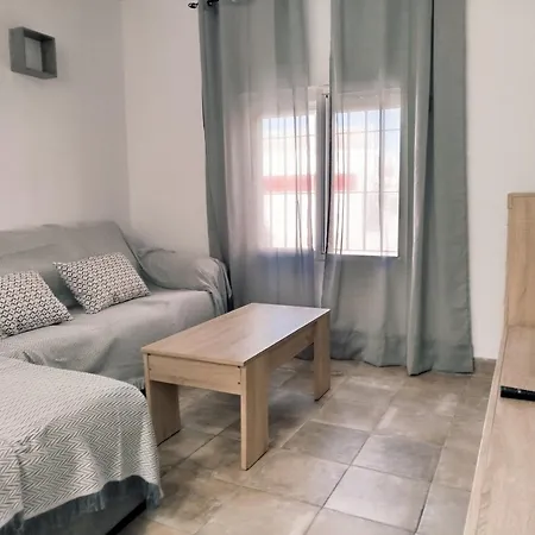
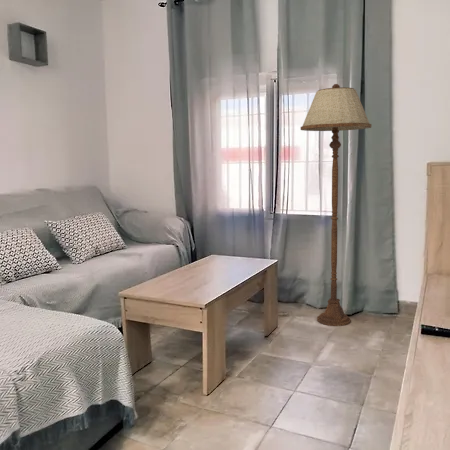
+ floor lamp [300,83,372,327]
